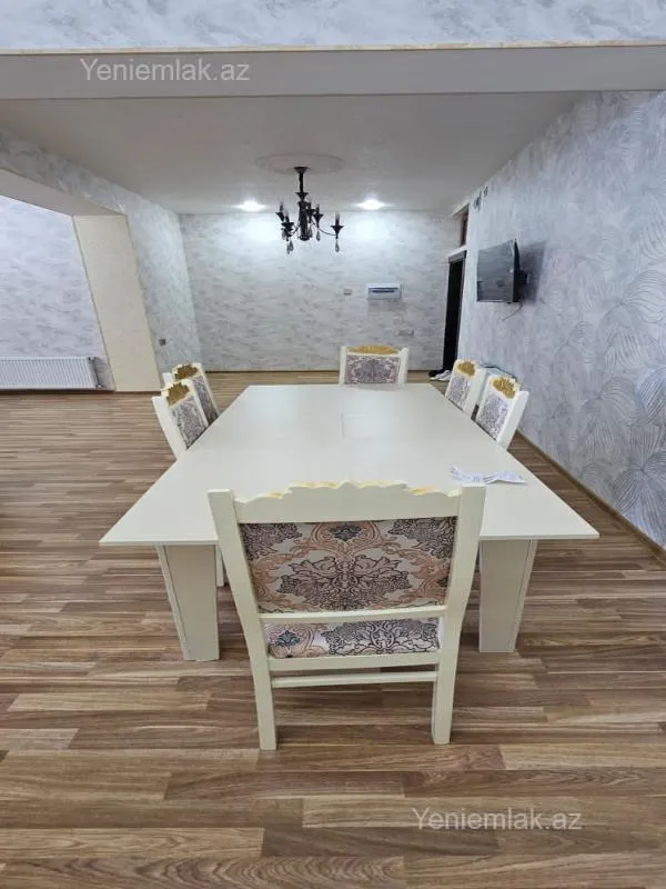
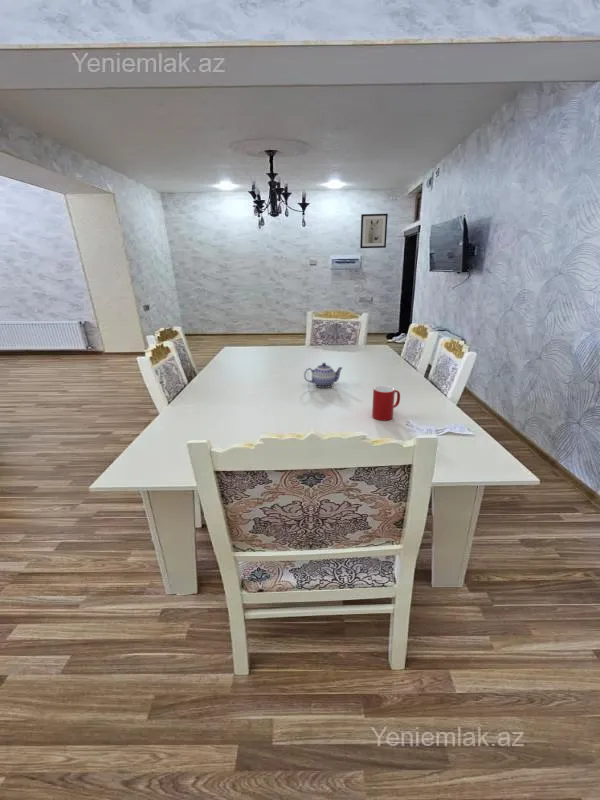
+ teapot [303,362,343,389]
+ wall art [359,213,389,249]
+ cup [371,385,401,422]
